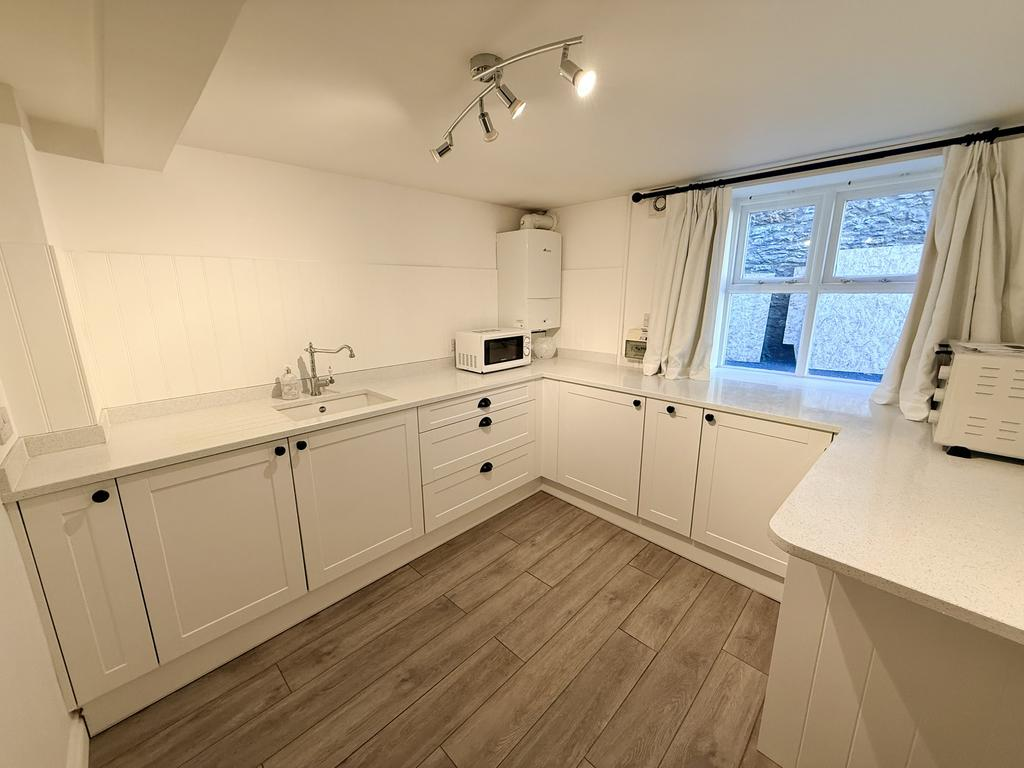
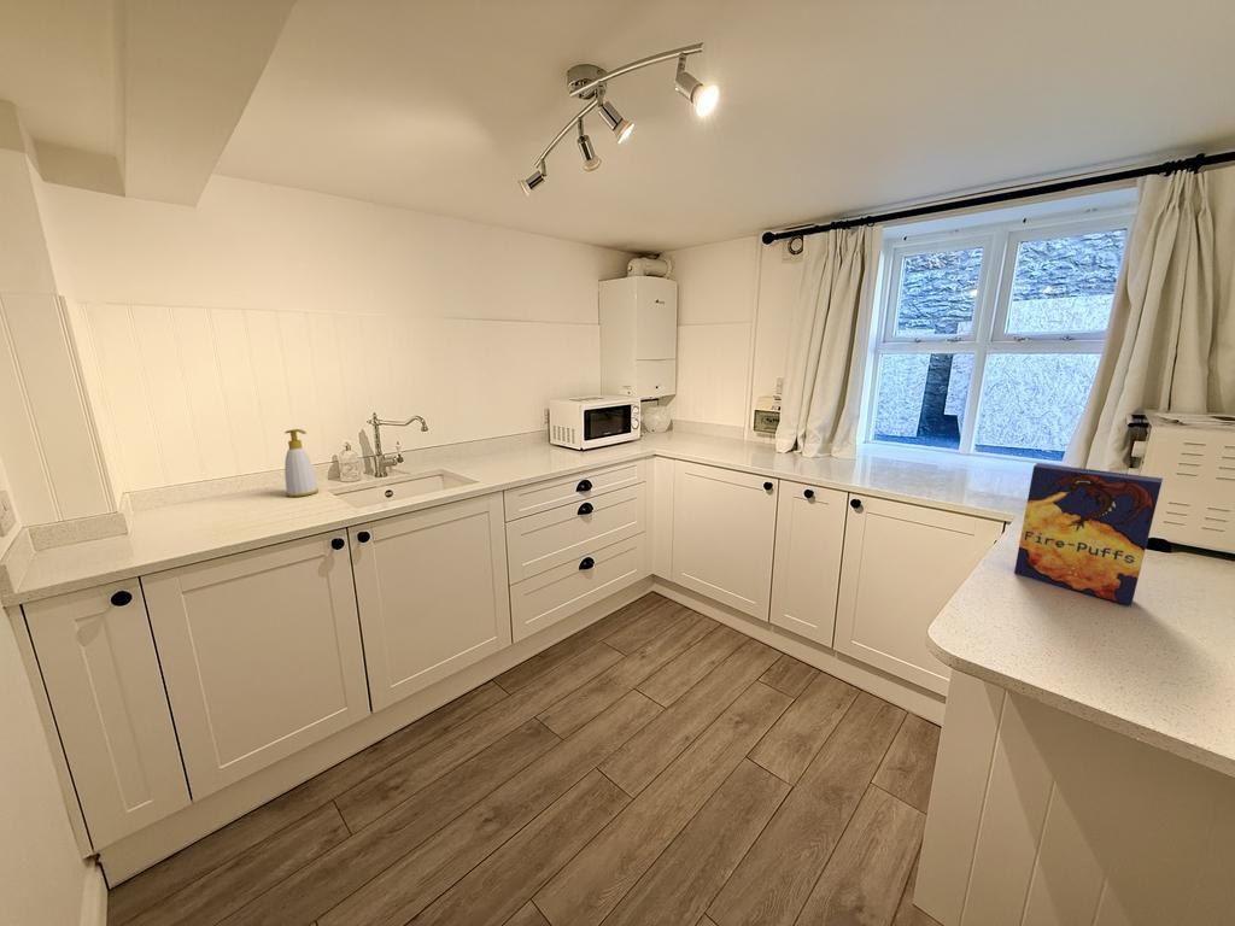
+ soap bottle [283,428,320,498]
+ cereal box [1013,462,1164,606]
